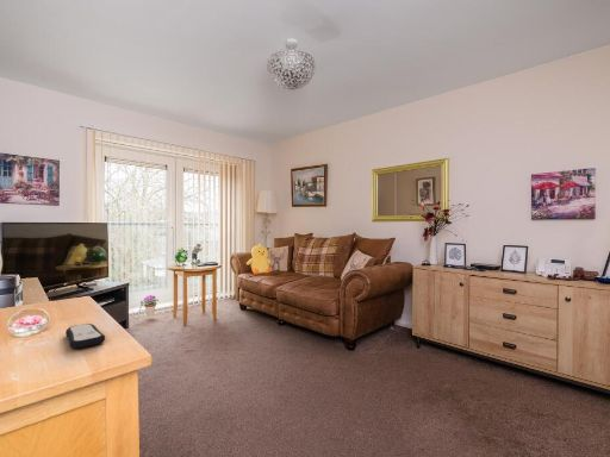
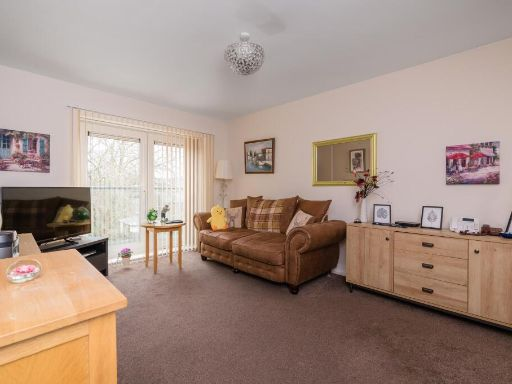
- remote control [64,323,106,350]
